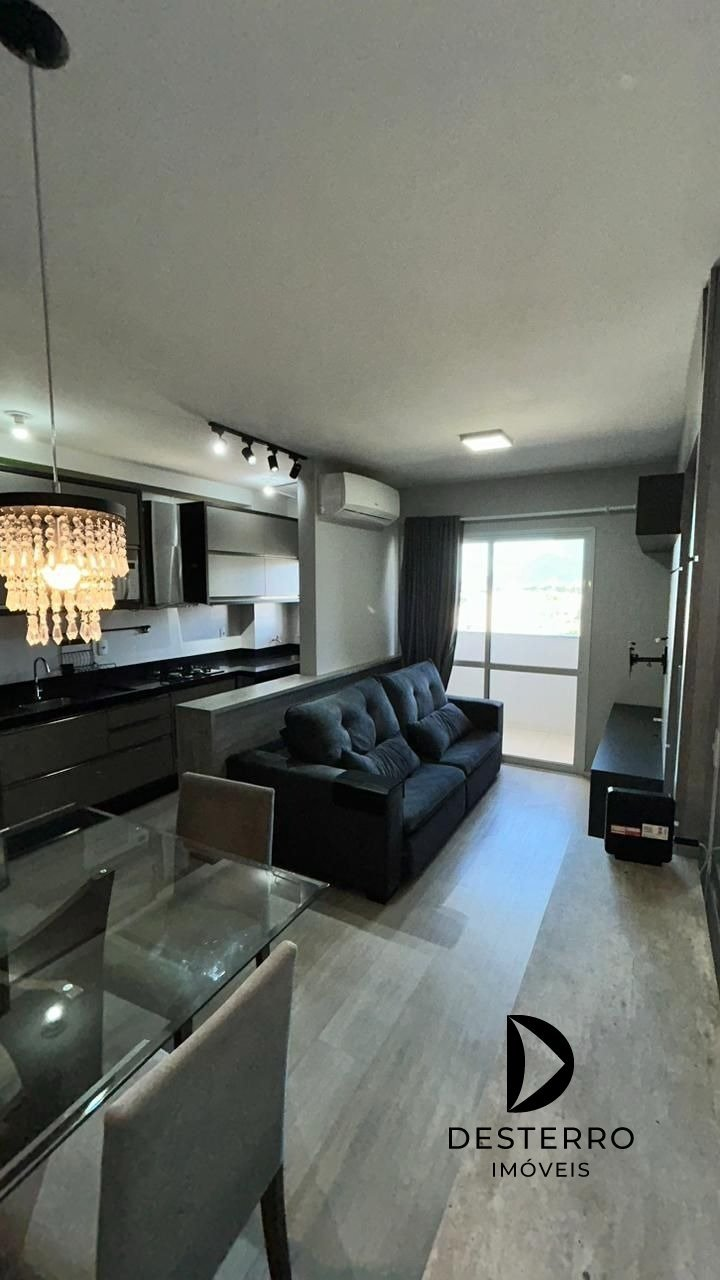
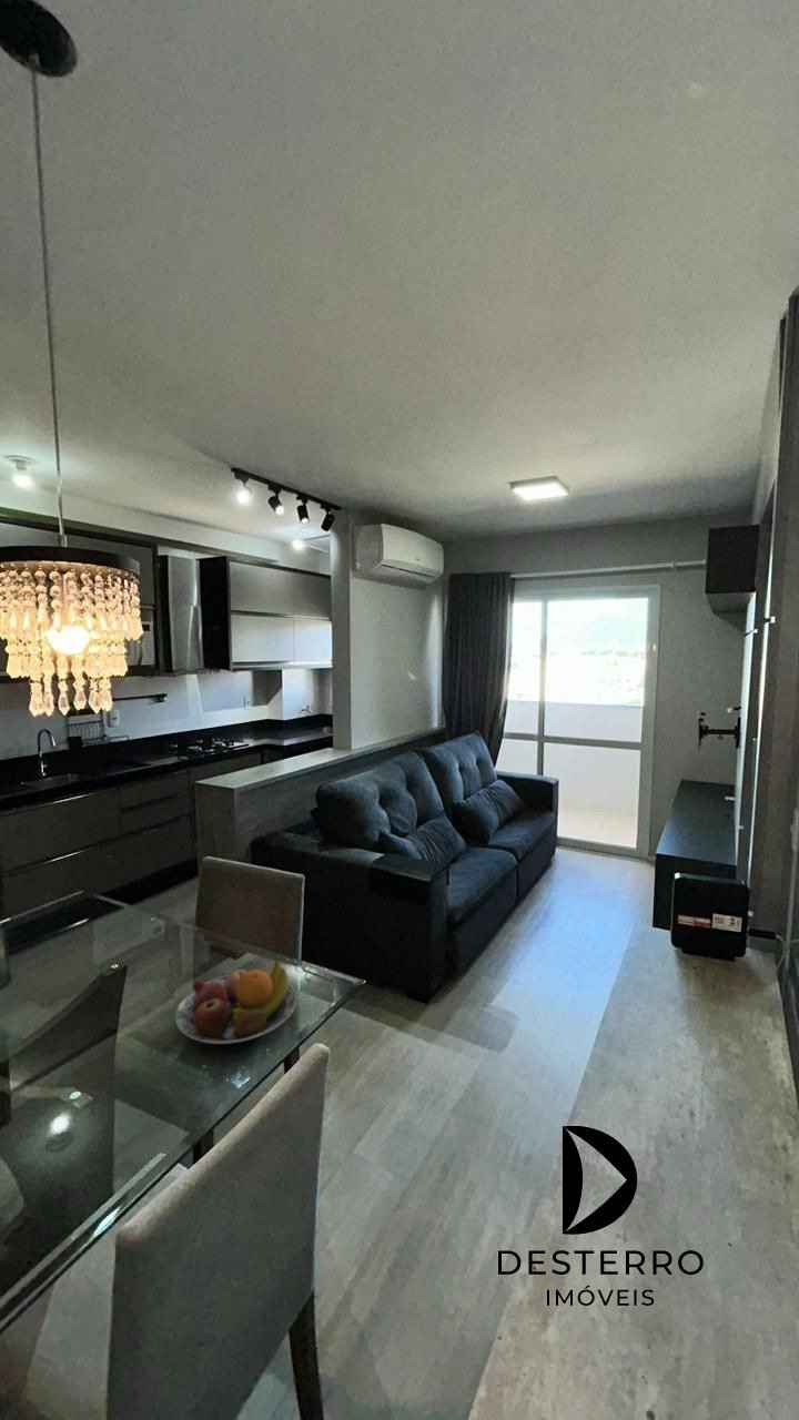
+ fruit bowl [174,958,297,1045]
